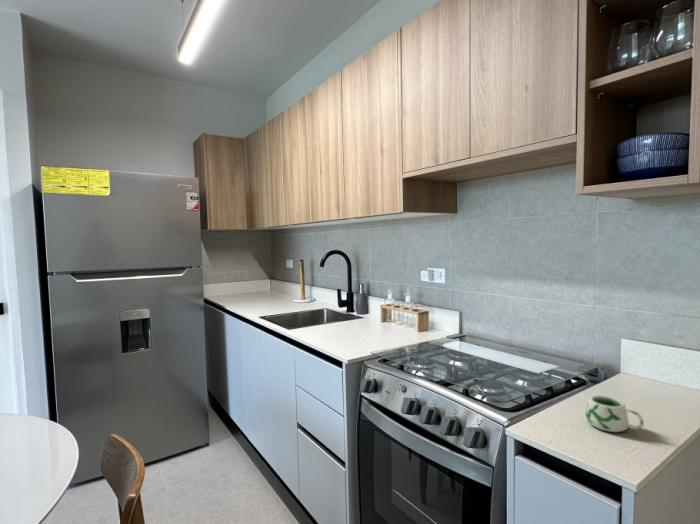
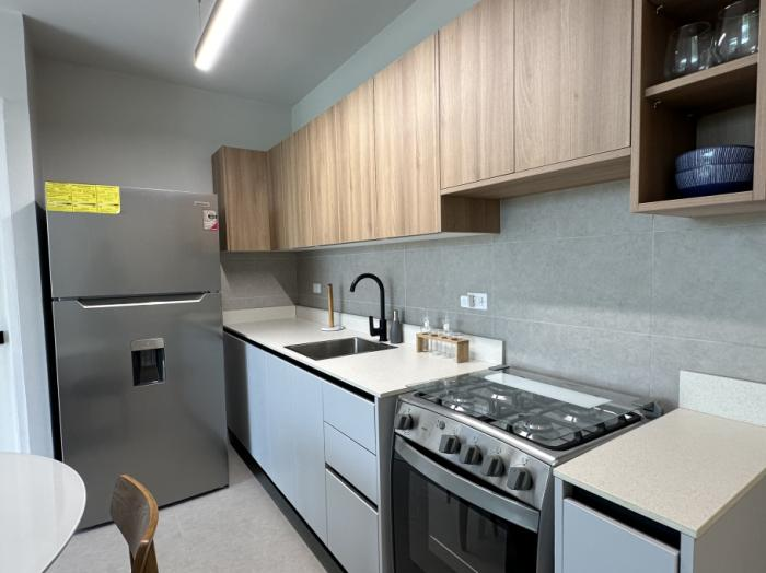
- mug [585,394,645,433]
